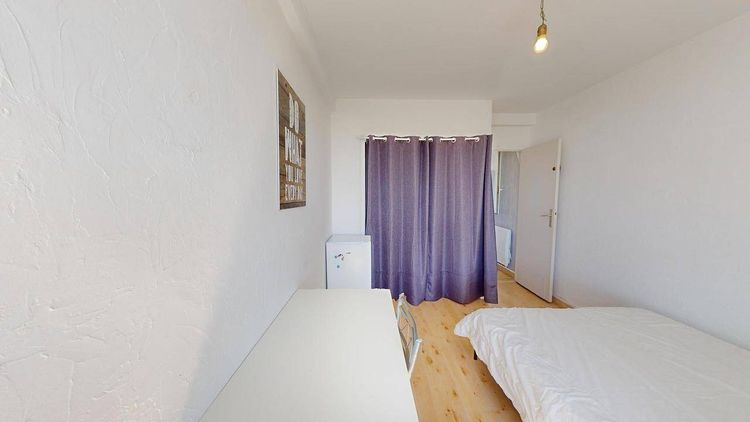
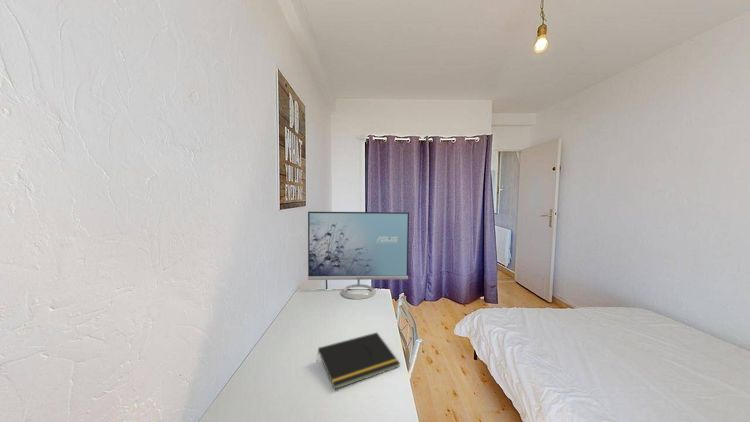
+ notepad [316,331,401,391]
+ monitor [307,211,410,300]
